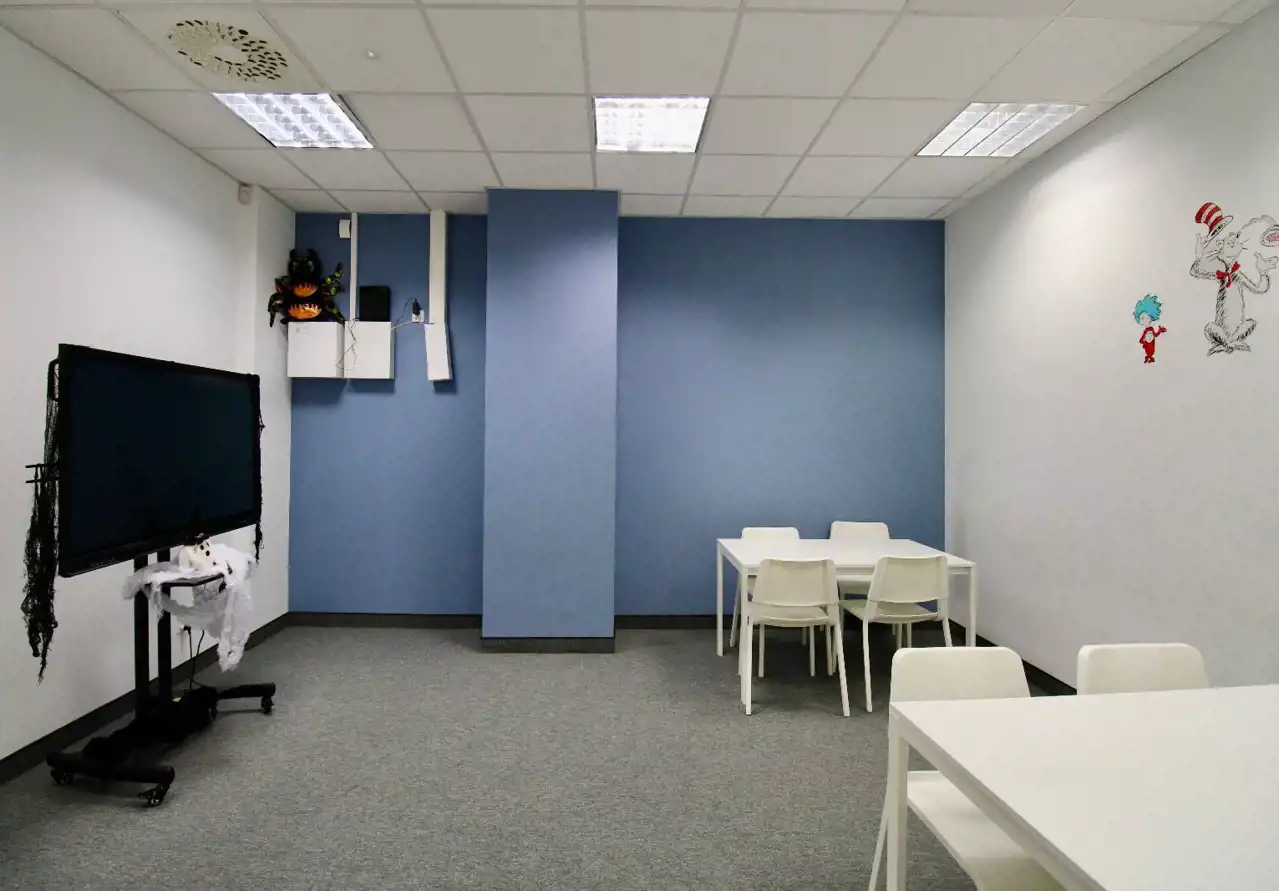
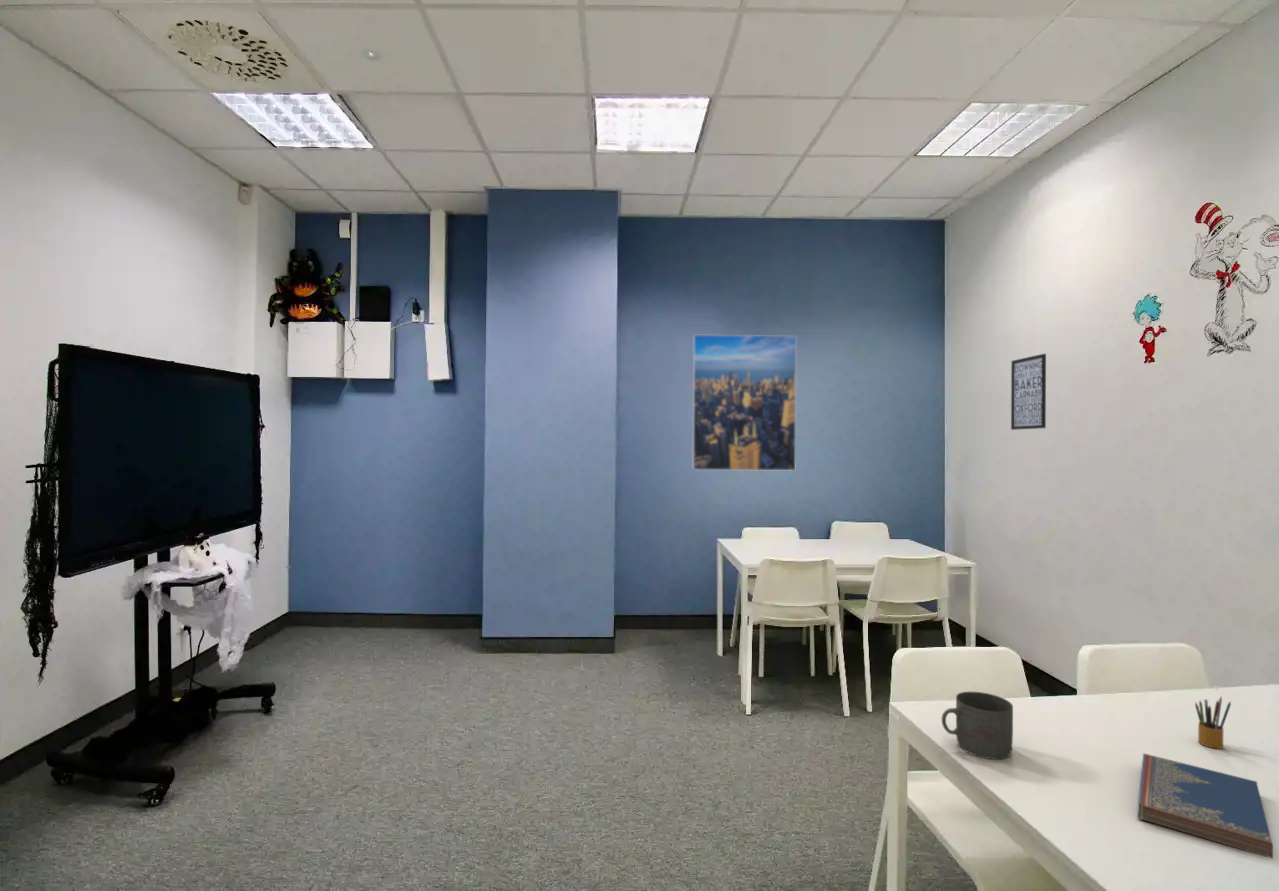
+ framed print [692,334,797,472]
+ mug [941,691,1014,760]
+ pencil box [1194,696,1232,750]
+ hardcover book [1137,752,1274,859]
+ wall art [1010,353,1047,431]
